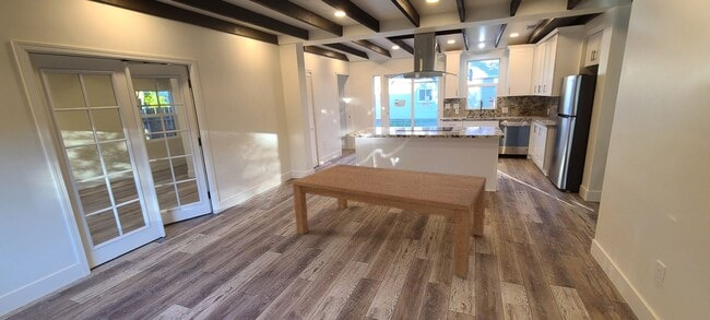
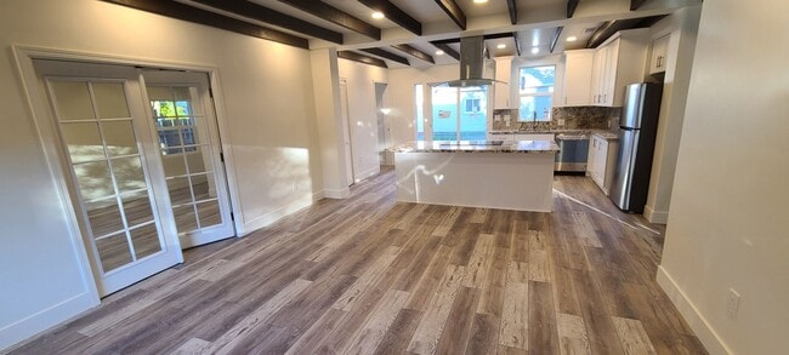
- dining table [291,164,487,278]
